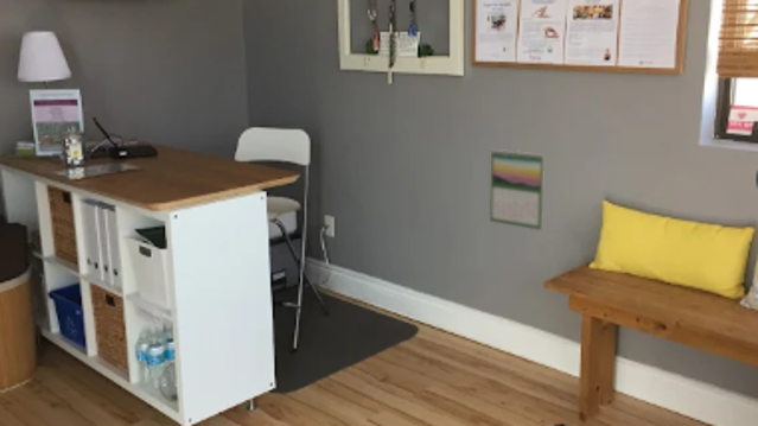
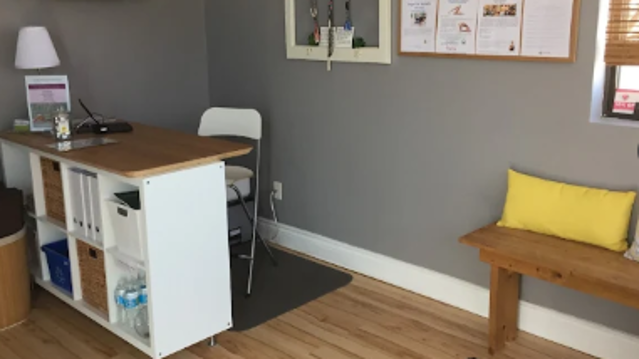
- calendar [489,148,546,231]
